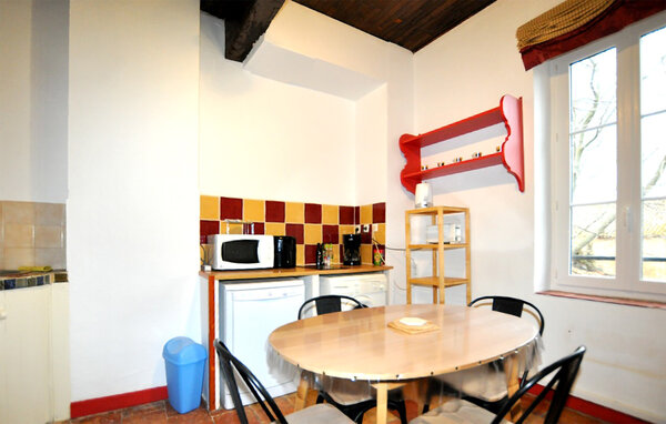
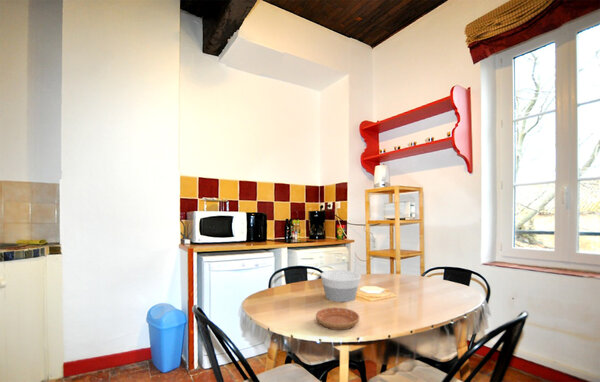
+ bowl [320,269,362,303]
+ saucer [315,307,360,331]
